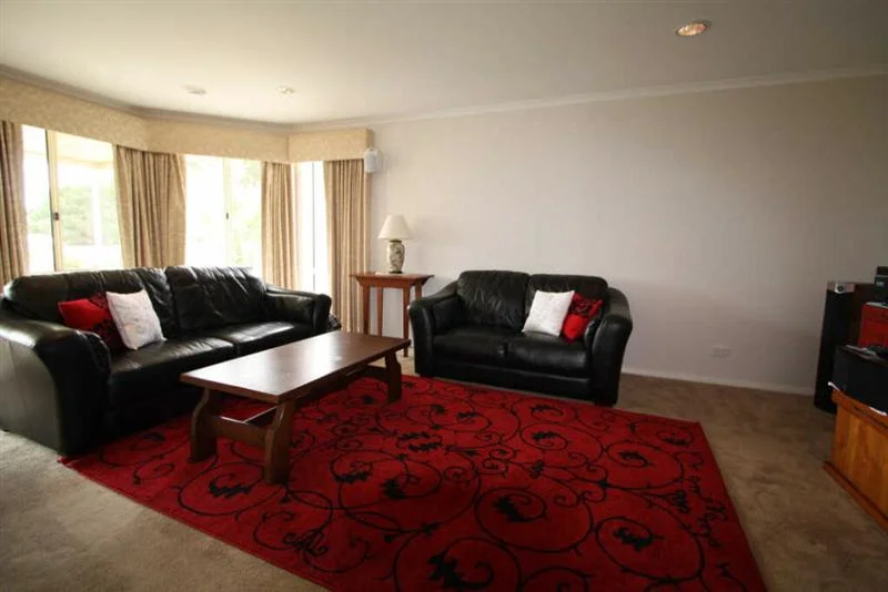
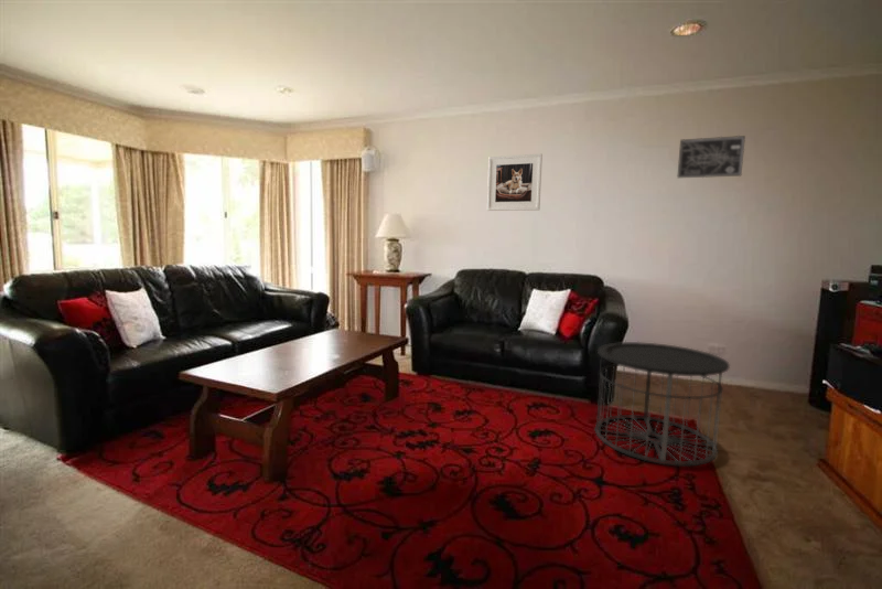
+ wall art [676,135,746,179]
+ side table [594,341,731,468]
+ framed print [486,153,544,212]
